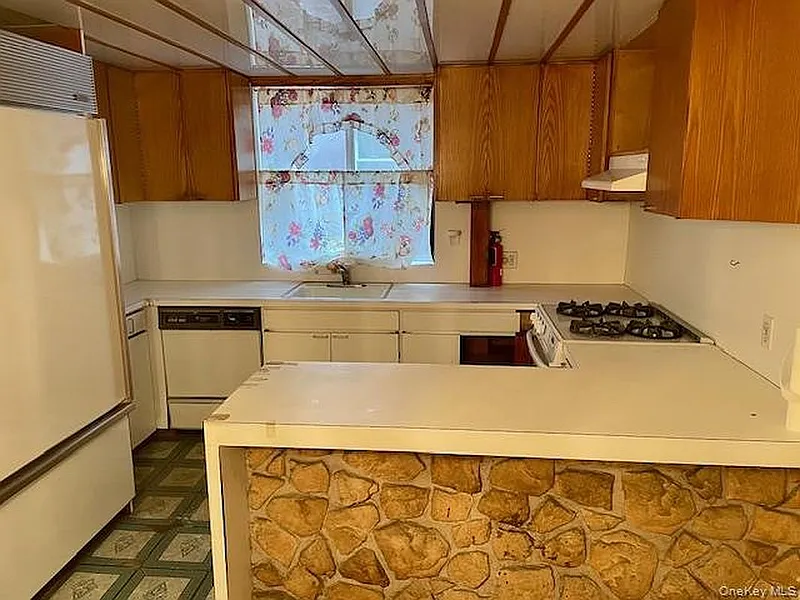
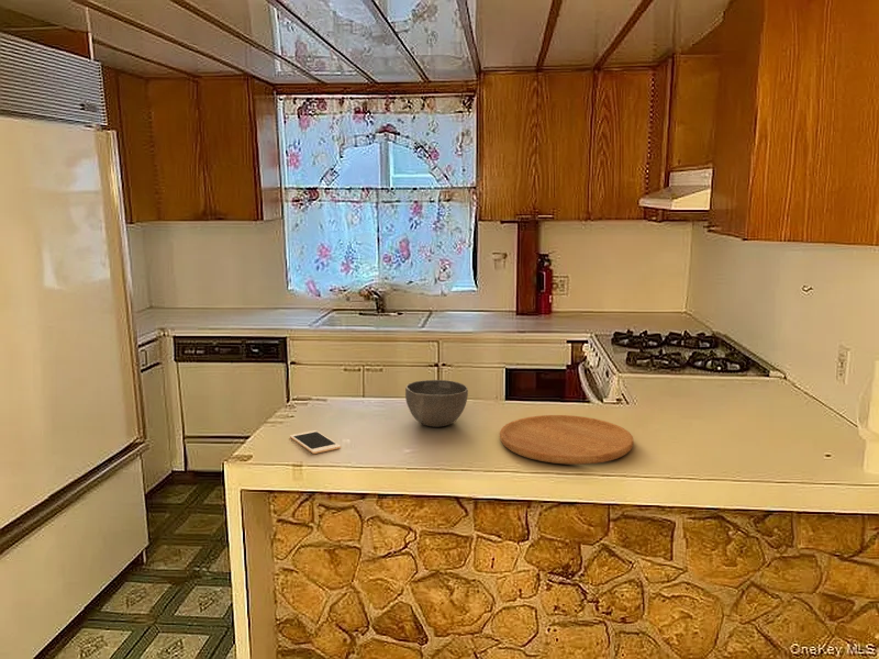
+ bowl [404,379,469,428]
+ cutting board [499,414,635,466]
+ cell phone [289,429,342,455]
